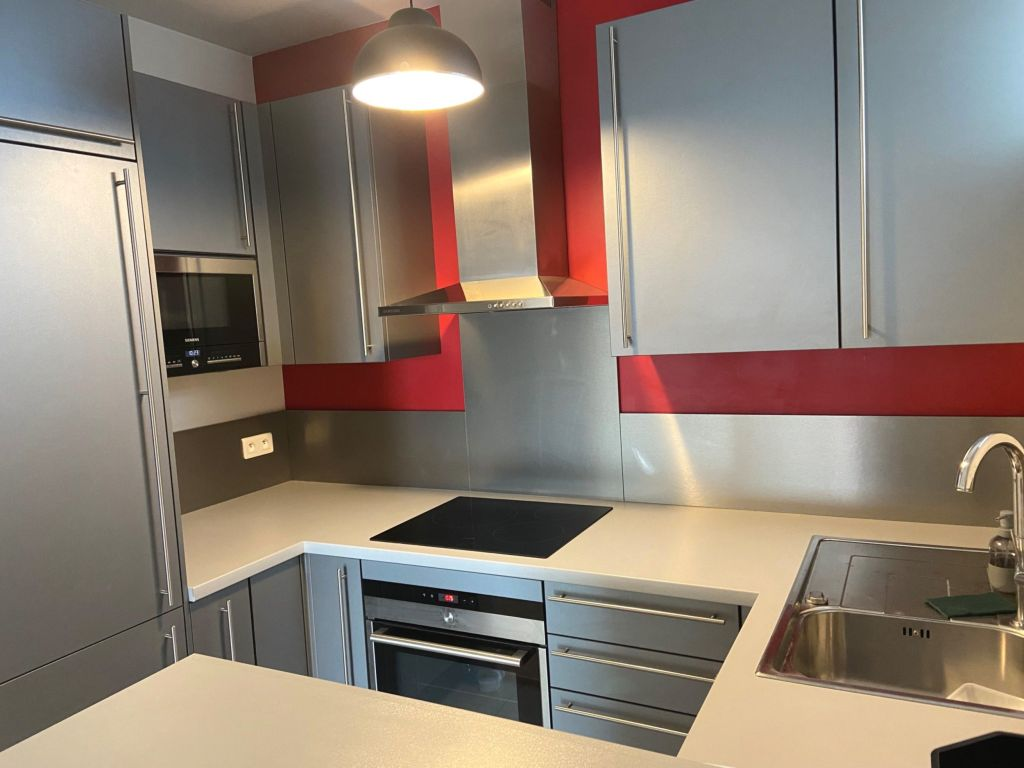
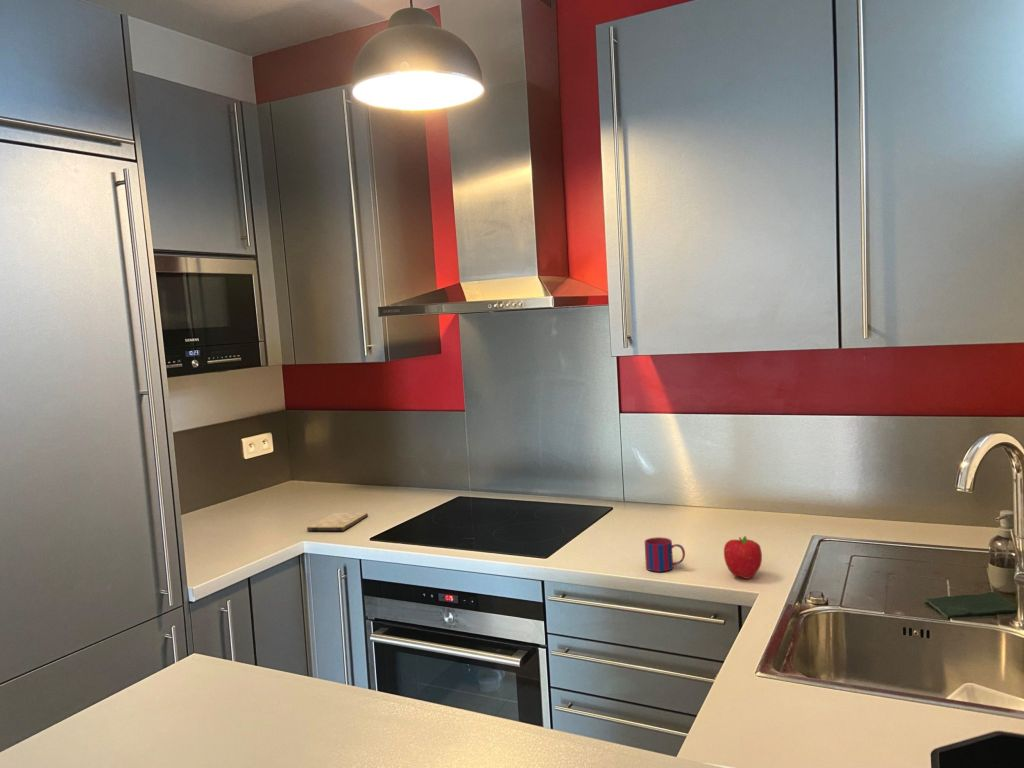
+ cutting board [306,512,369,532]
+ fruit [723,535,763,580]
+ mug [644,536,686,573]
